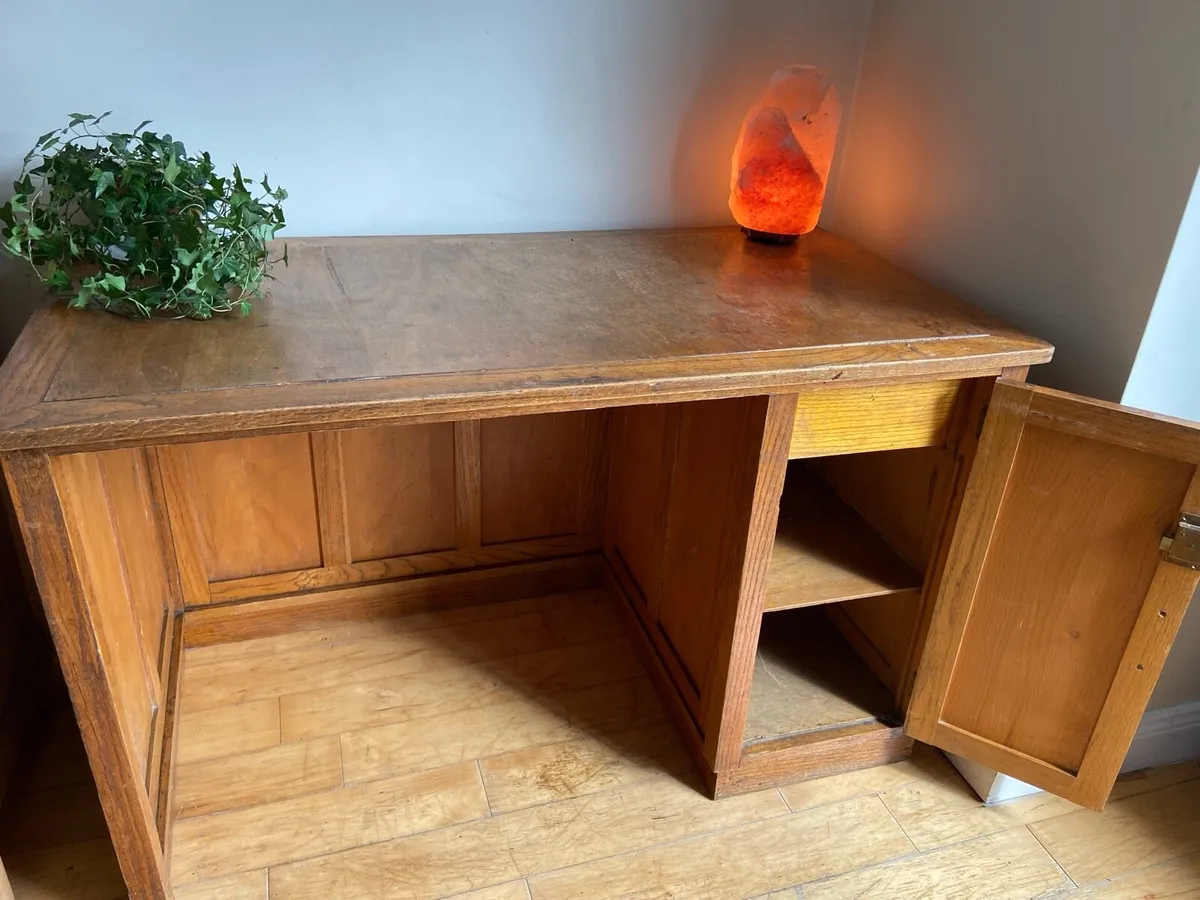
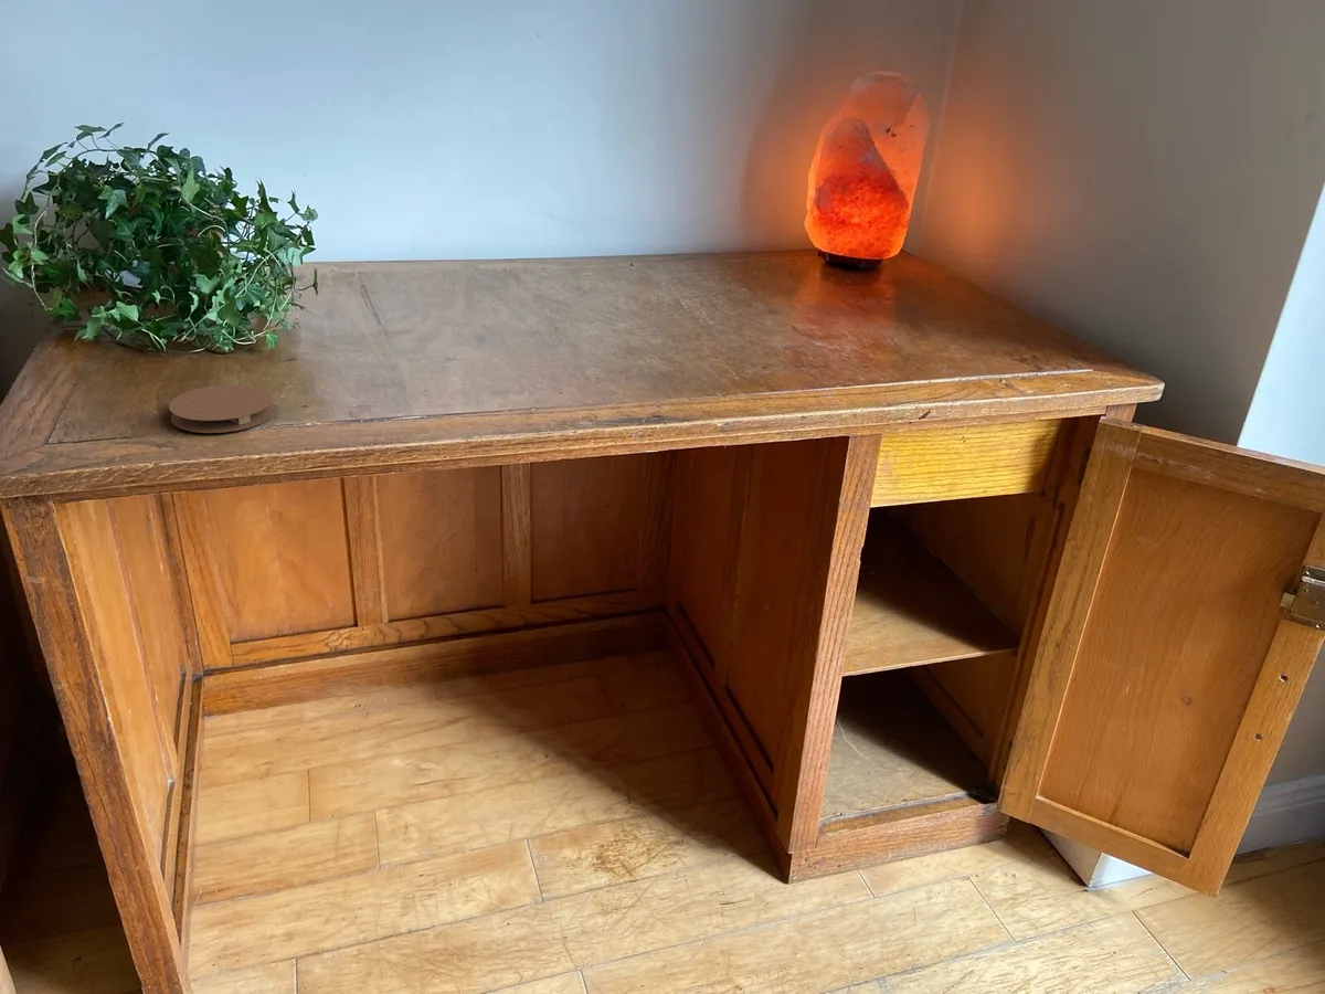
+ coaster [168,383,275,434]
